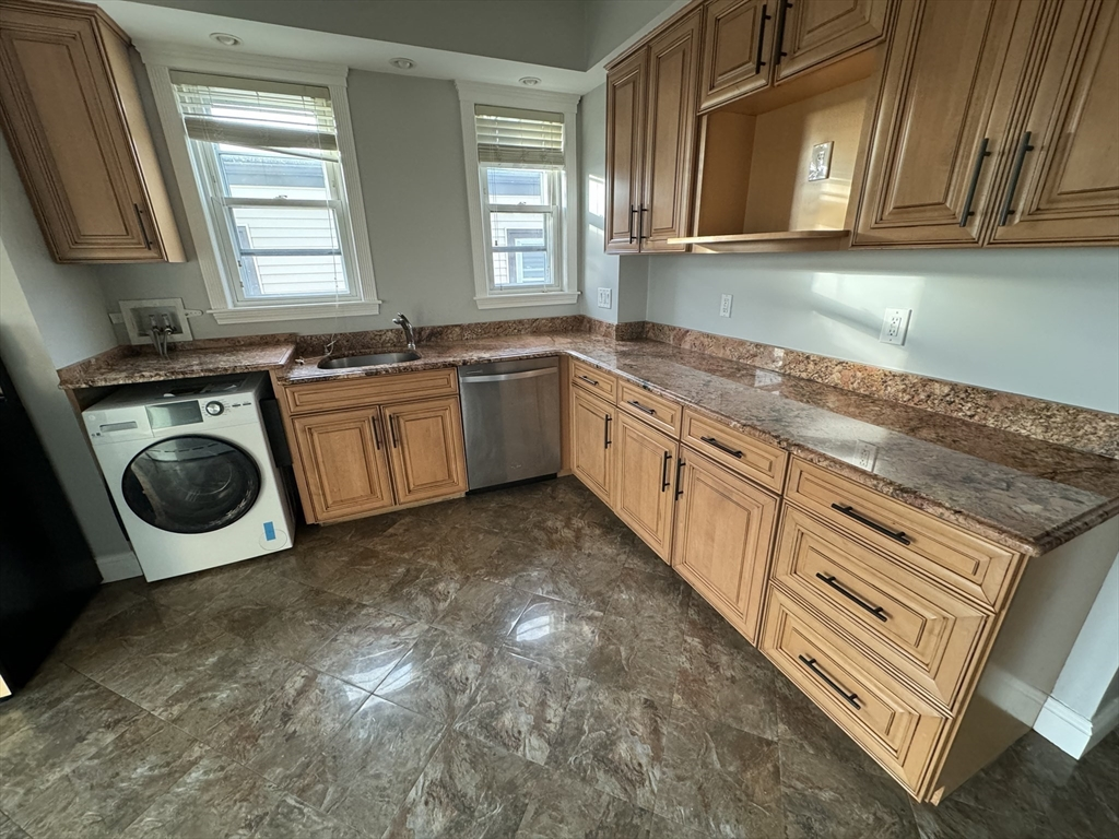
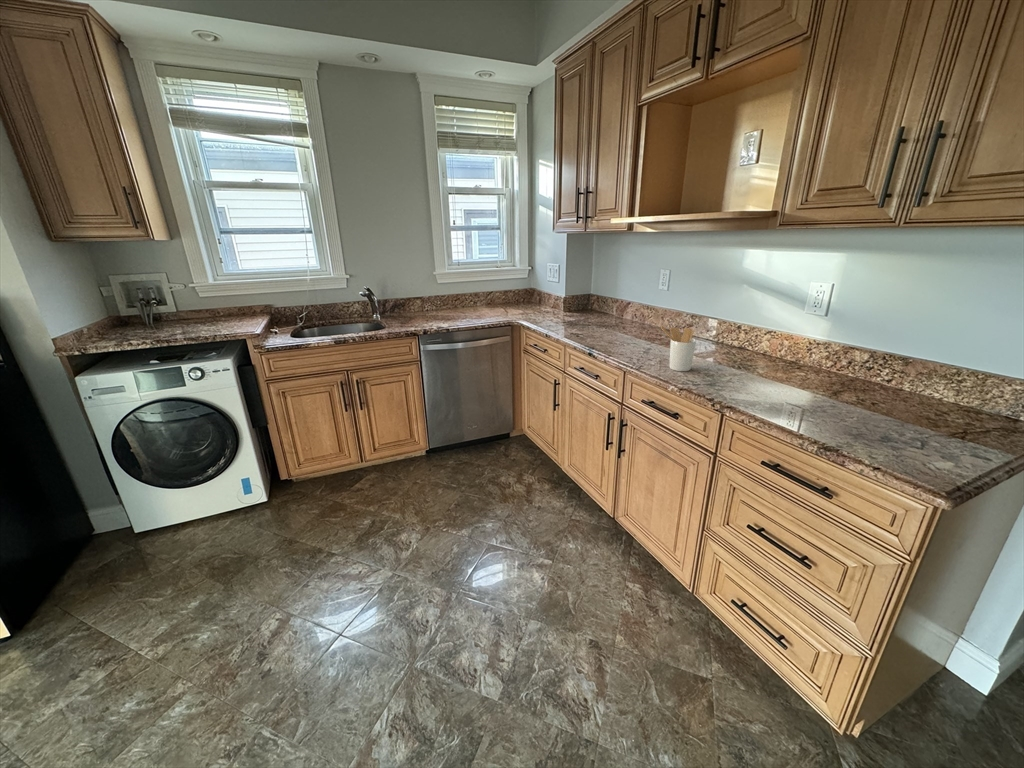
+ utensil holder [660,325,697,372]
